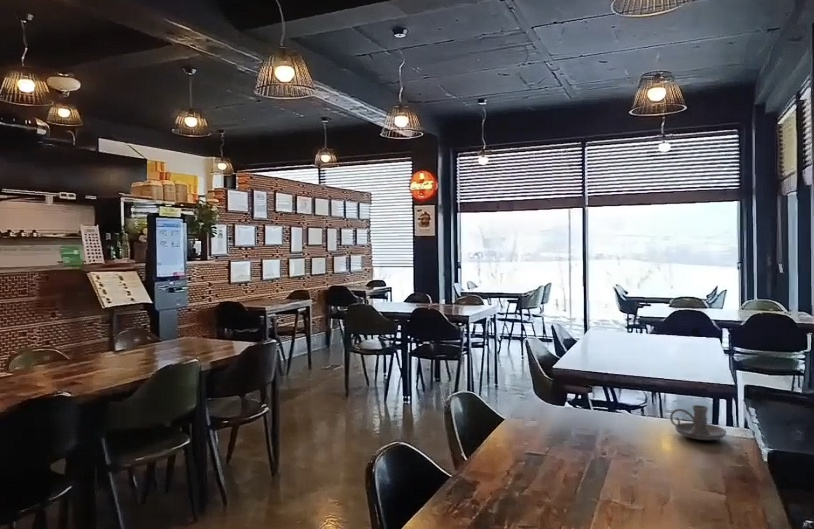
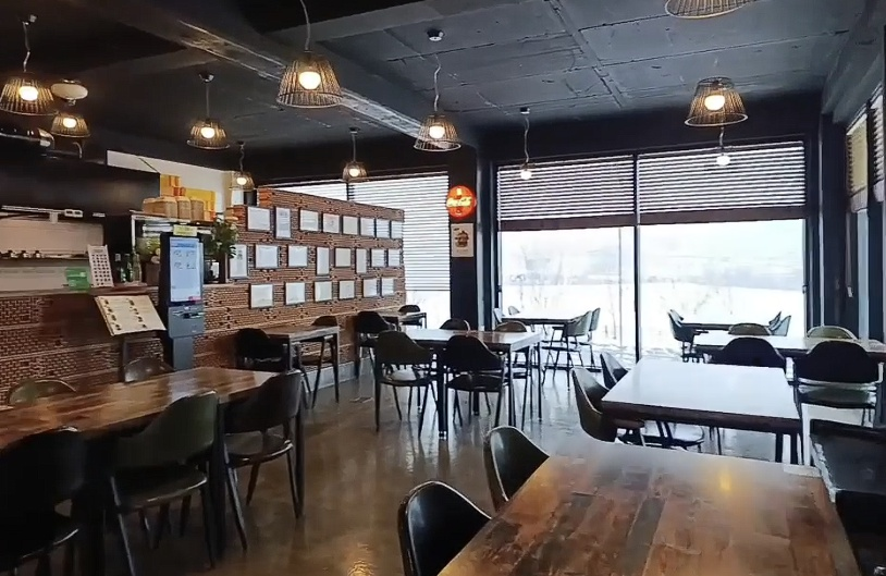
- candle holder [669,404,727,441]
